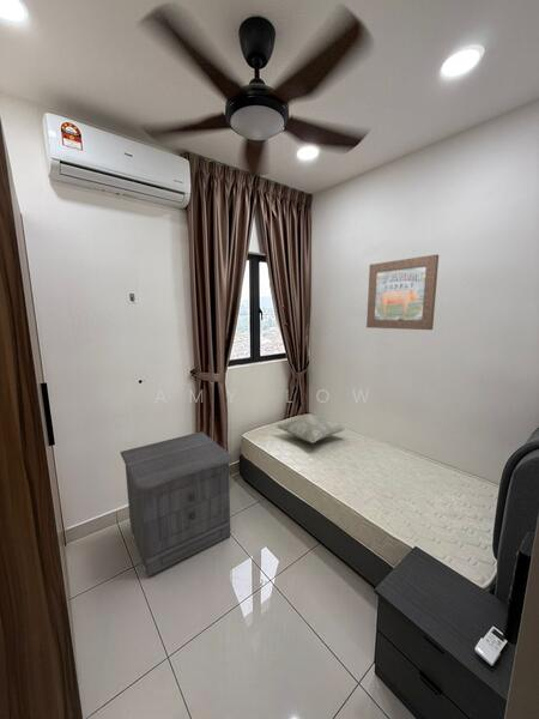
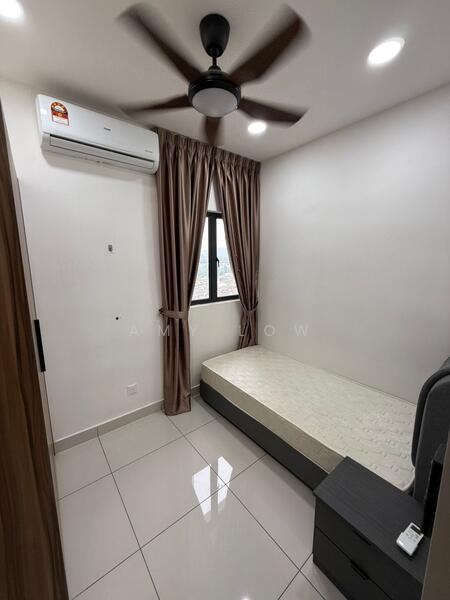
- nightstand [120,430,234,578]
- decorative pillow [275,413,347,445]
- wall art [365,254,440,331]
